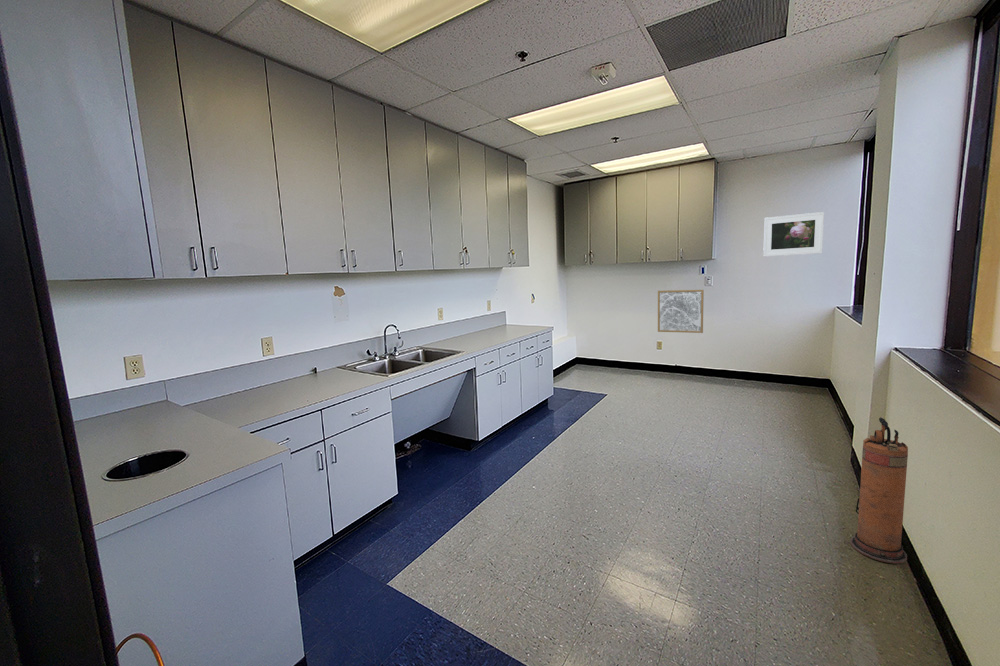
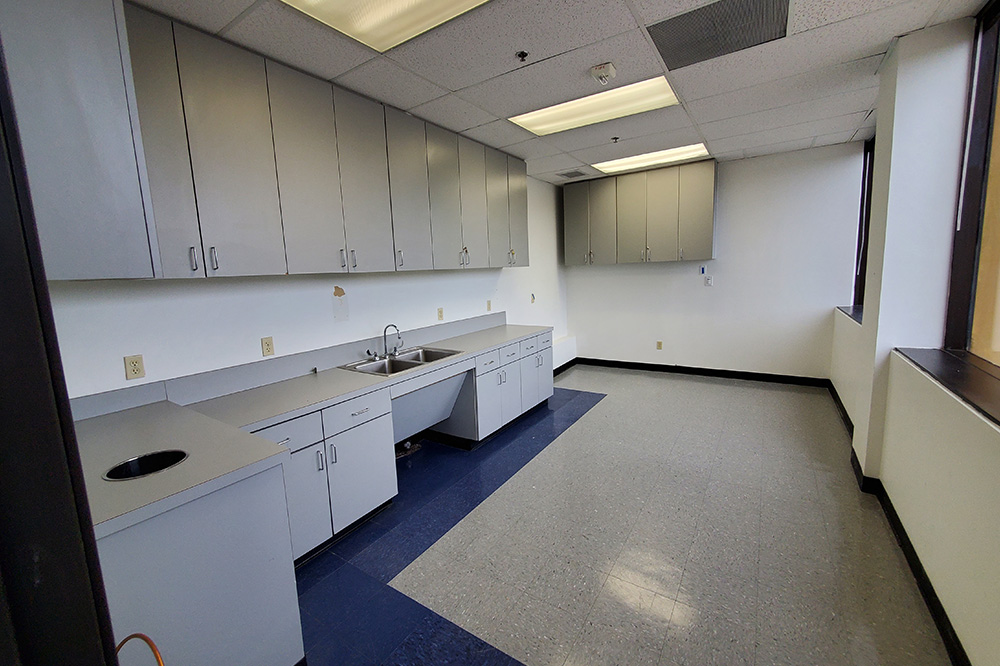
- wall art [657,289,705,334]
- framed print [762,211,825,258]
- fire extinguisher [849,416,909,564]
